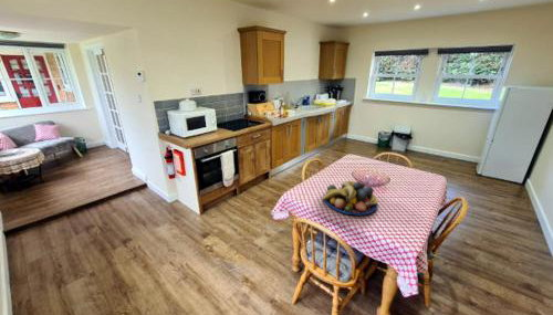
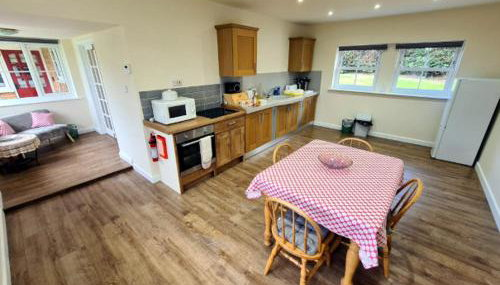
- fruit bowl [322,180,379,217]
